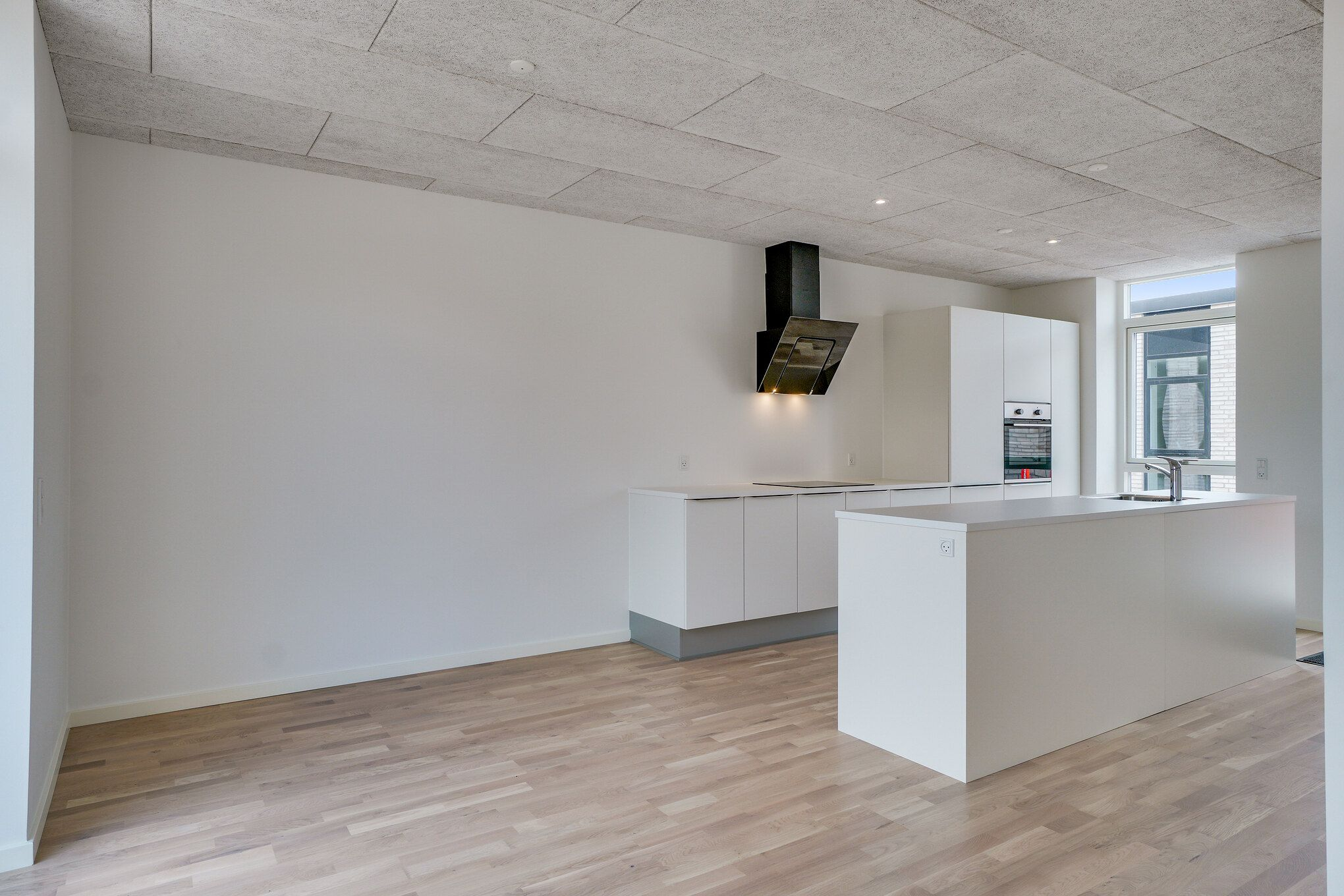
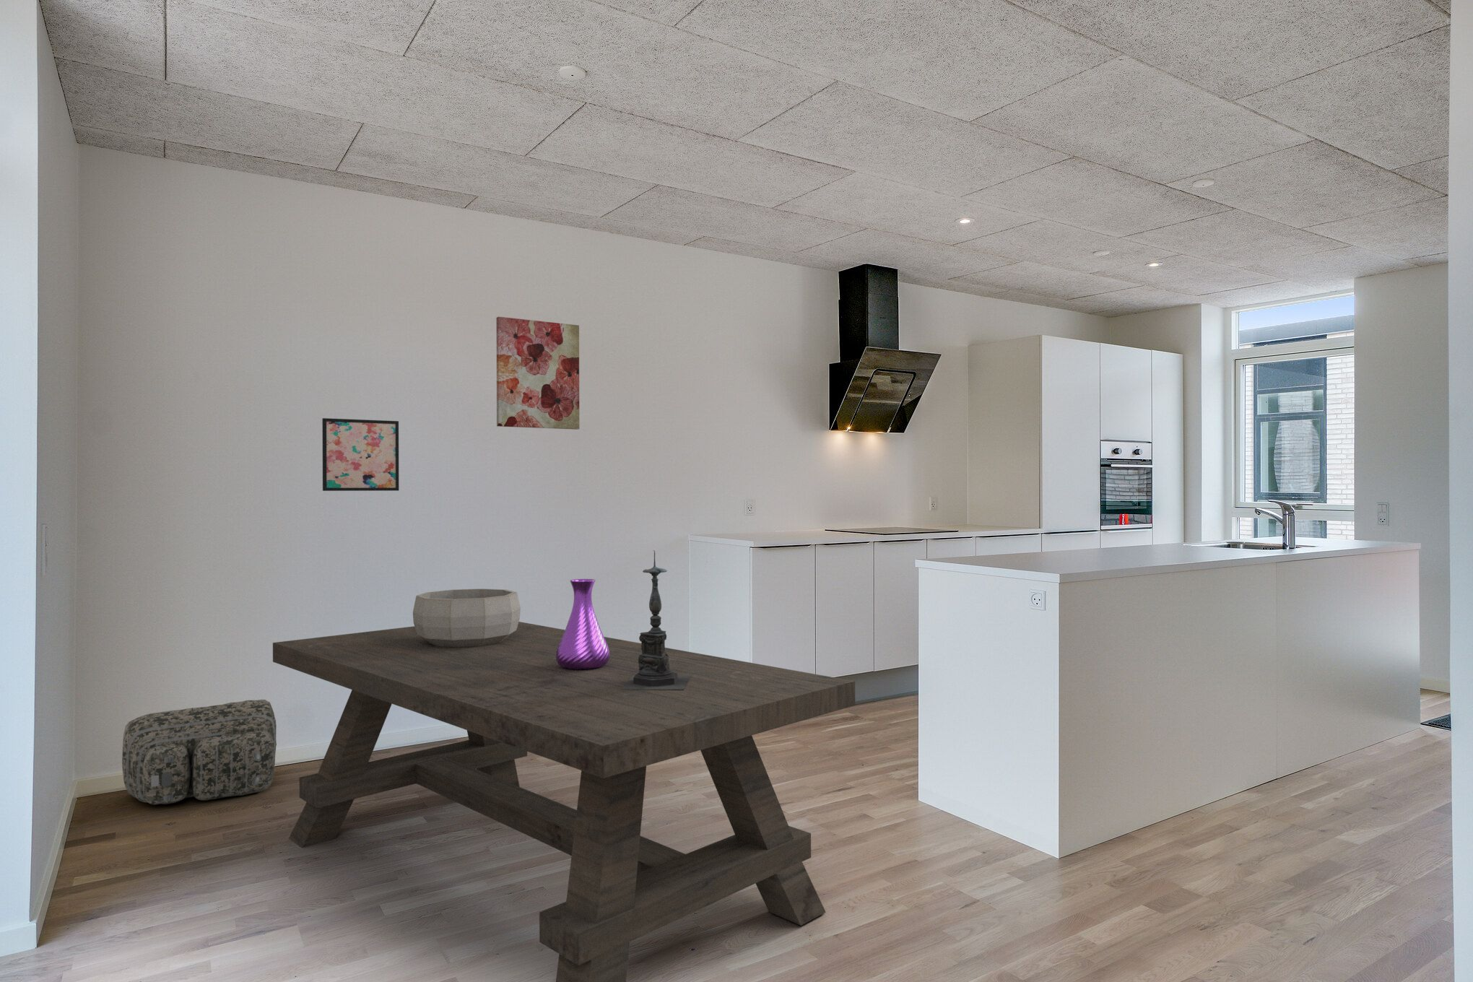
+ decorative bowl [412,587,522,647]
+ candle holder [621,549,690,690]
+ wall art [495,317,580,431]
+ dining table [272,621,856,982]
+ backpack [122,699,277,806]
+ wall art [321,418,399,492]
+ vase [556,579,609,670]
